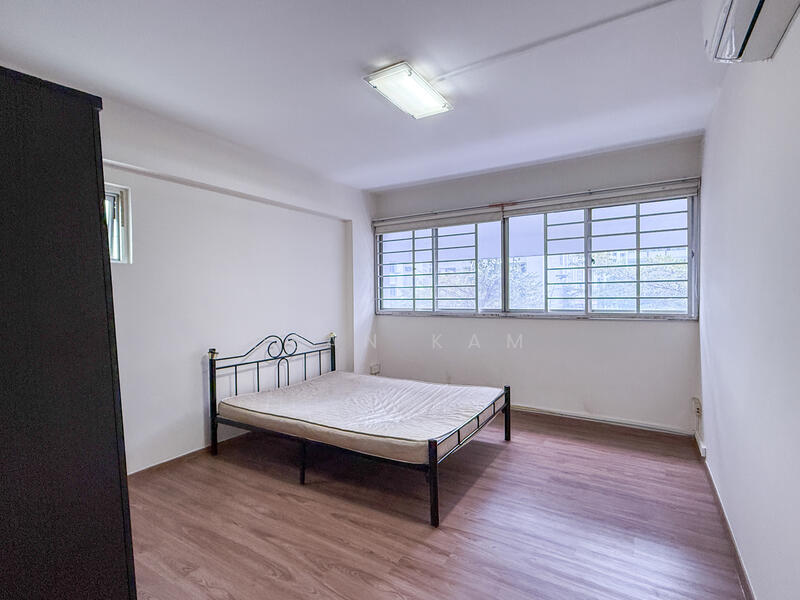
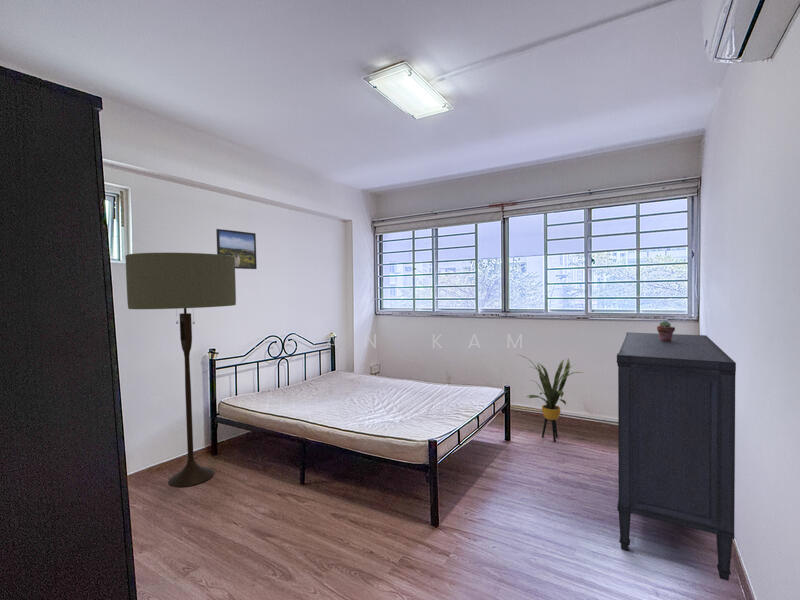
+ house plant [516,353,584,443]
+ potted succulent [656,320,676,341]
+ floor lamp [124,252,237,488]
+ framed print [215,228,258,270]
+ dresser [616,331,737,582]
